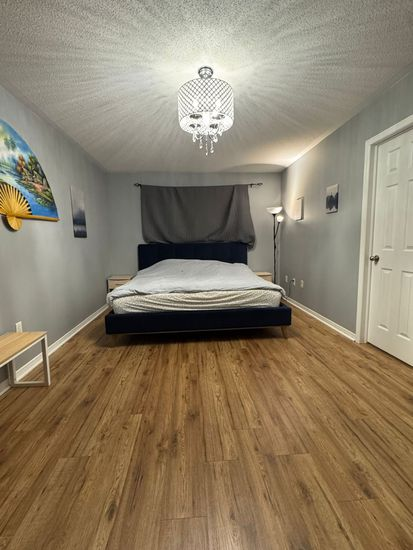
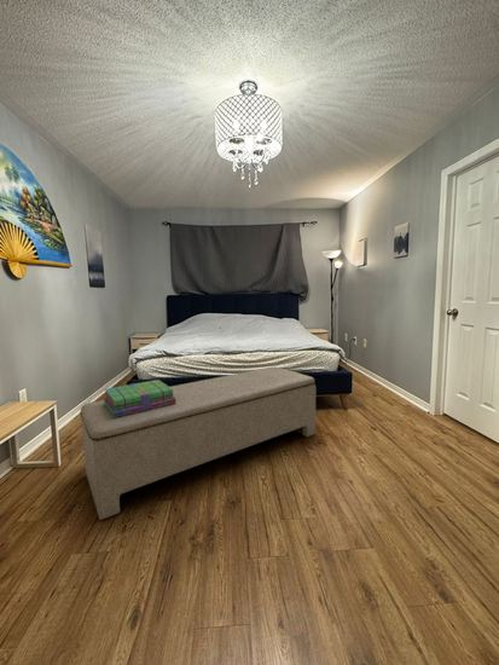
+ stack of books [101,378,176,418]
+ bench [79,366,317,521]
